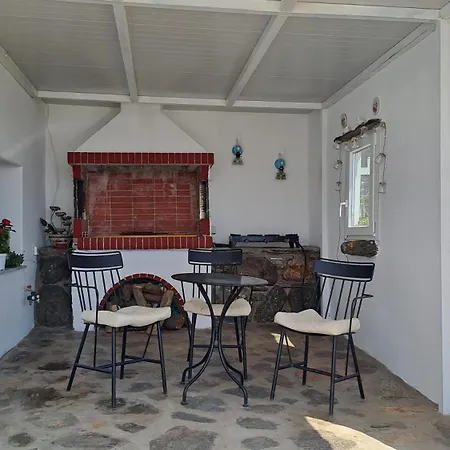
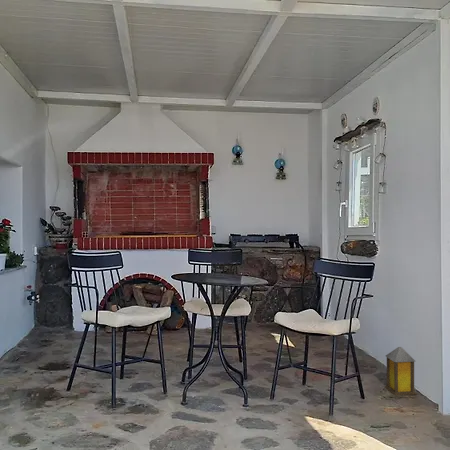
+ lantern [383,346,417,396]
